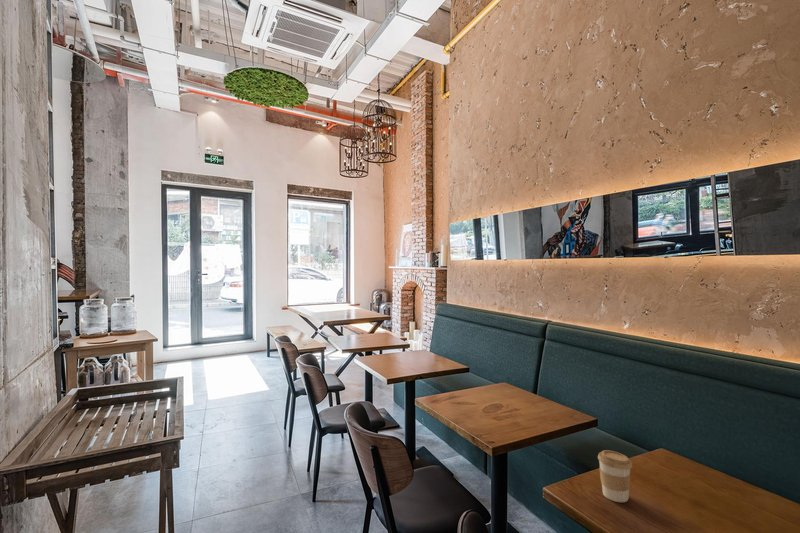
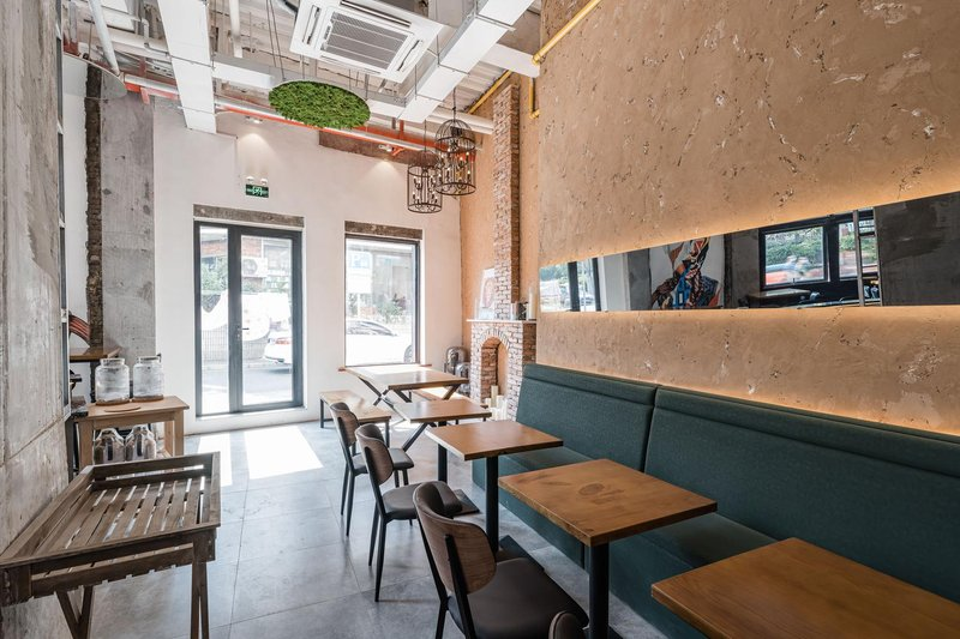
- coffee cup [597,449,633,503]
